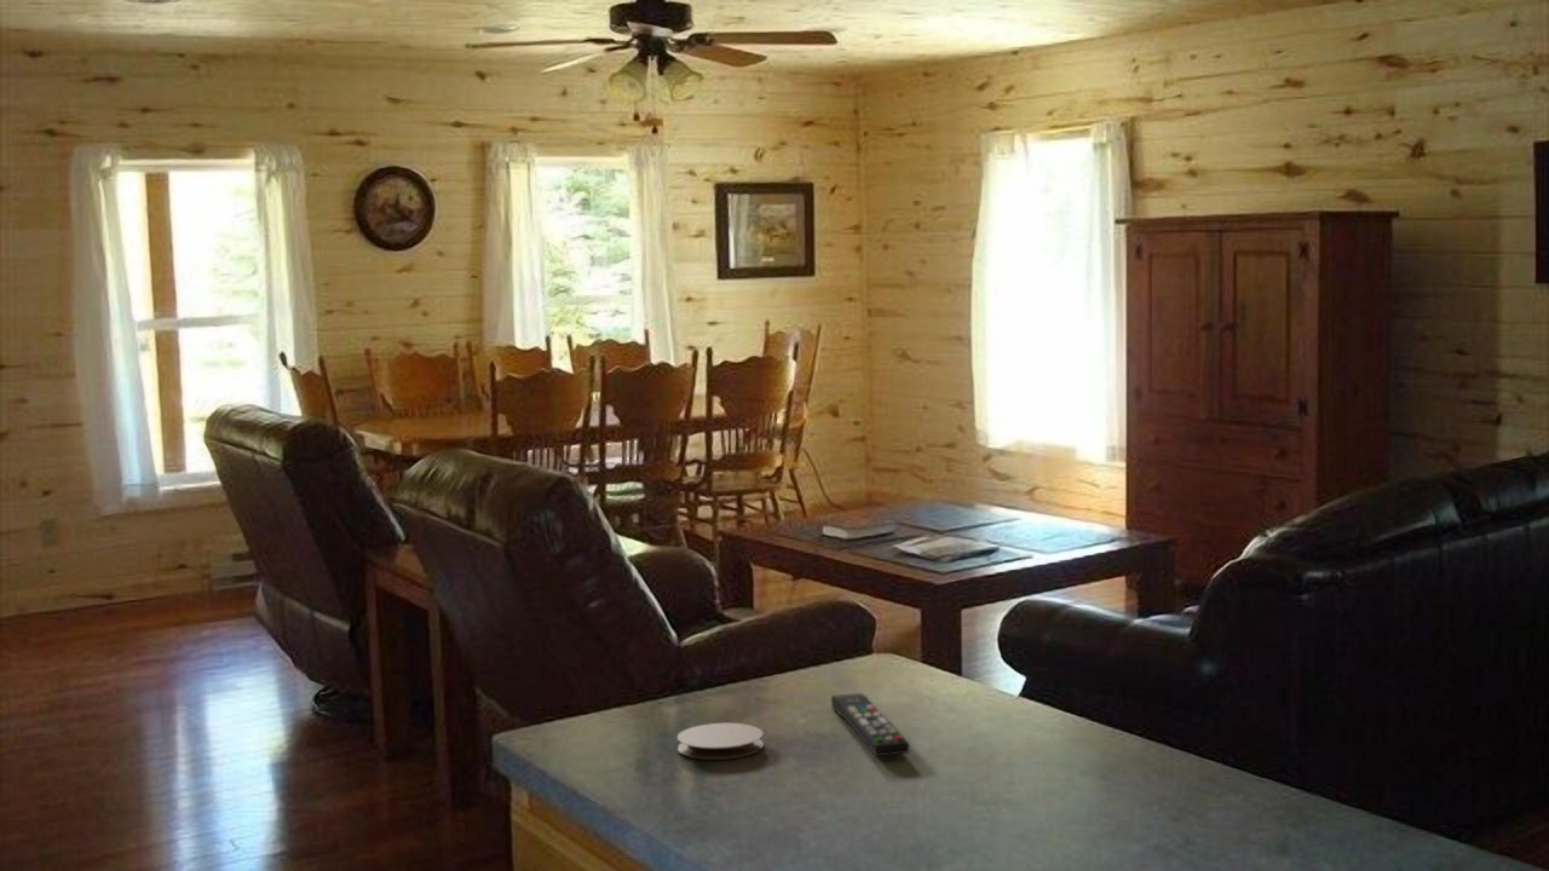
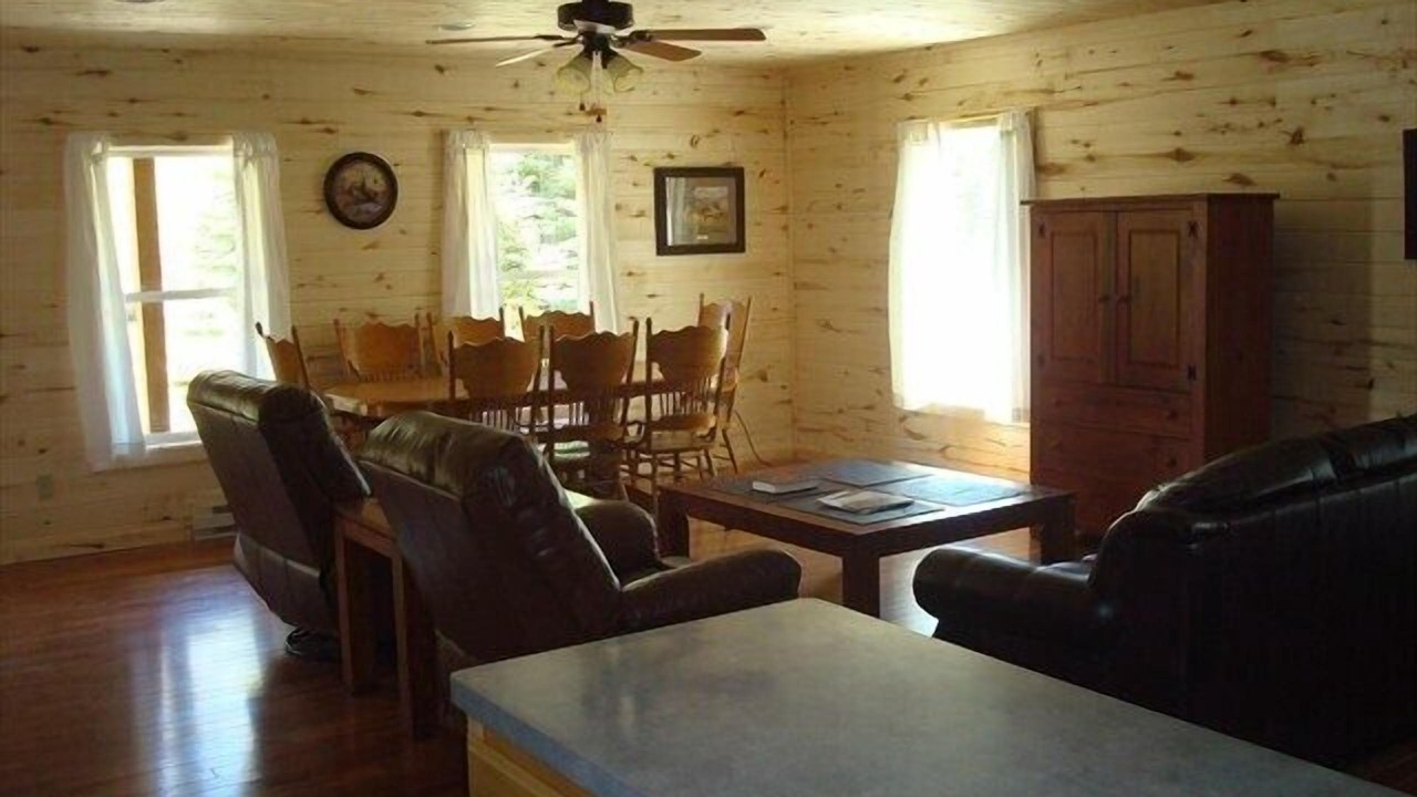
- remote control [830,692,911,757]
- coaster [675,722,765,761]
